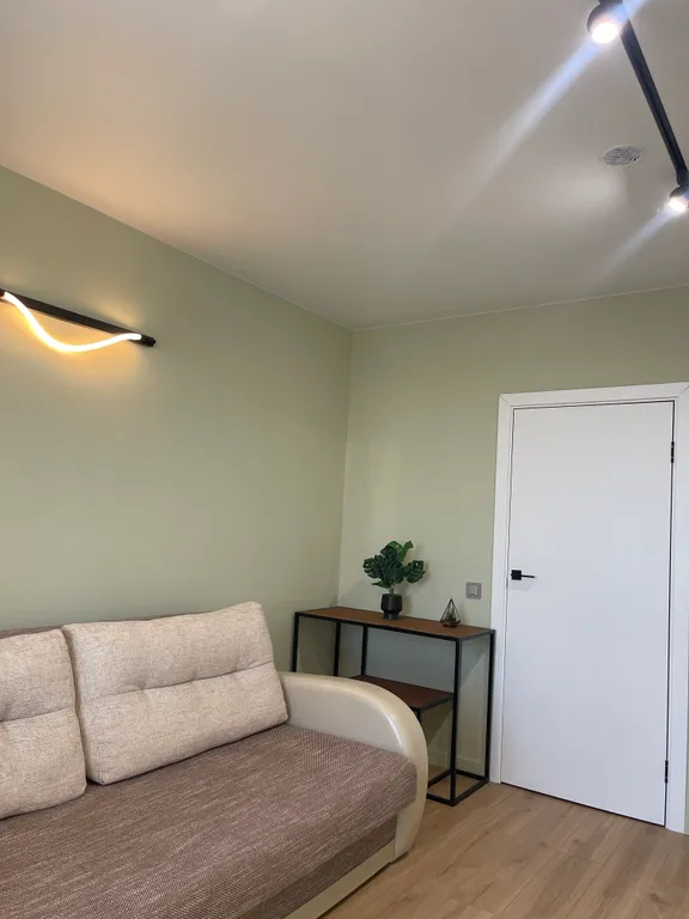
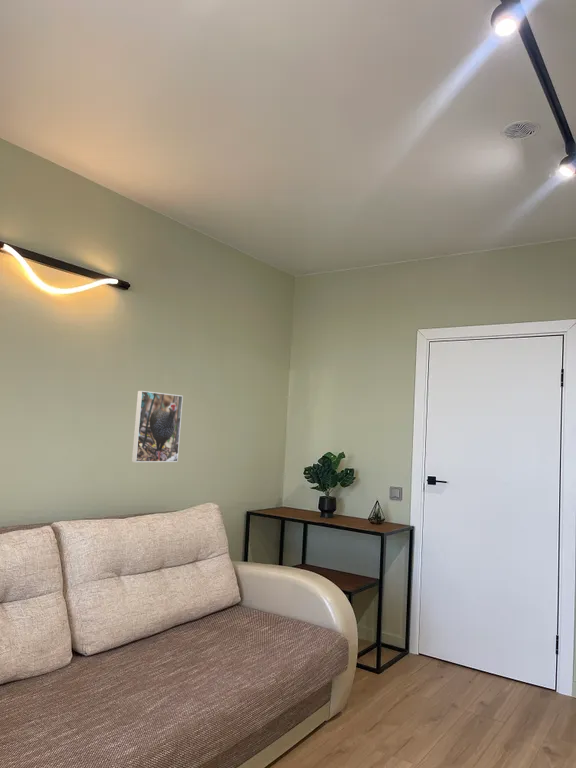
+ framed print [131,390,184,463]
